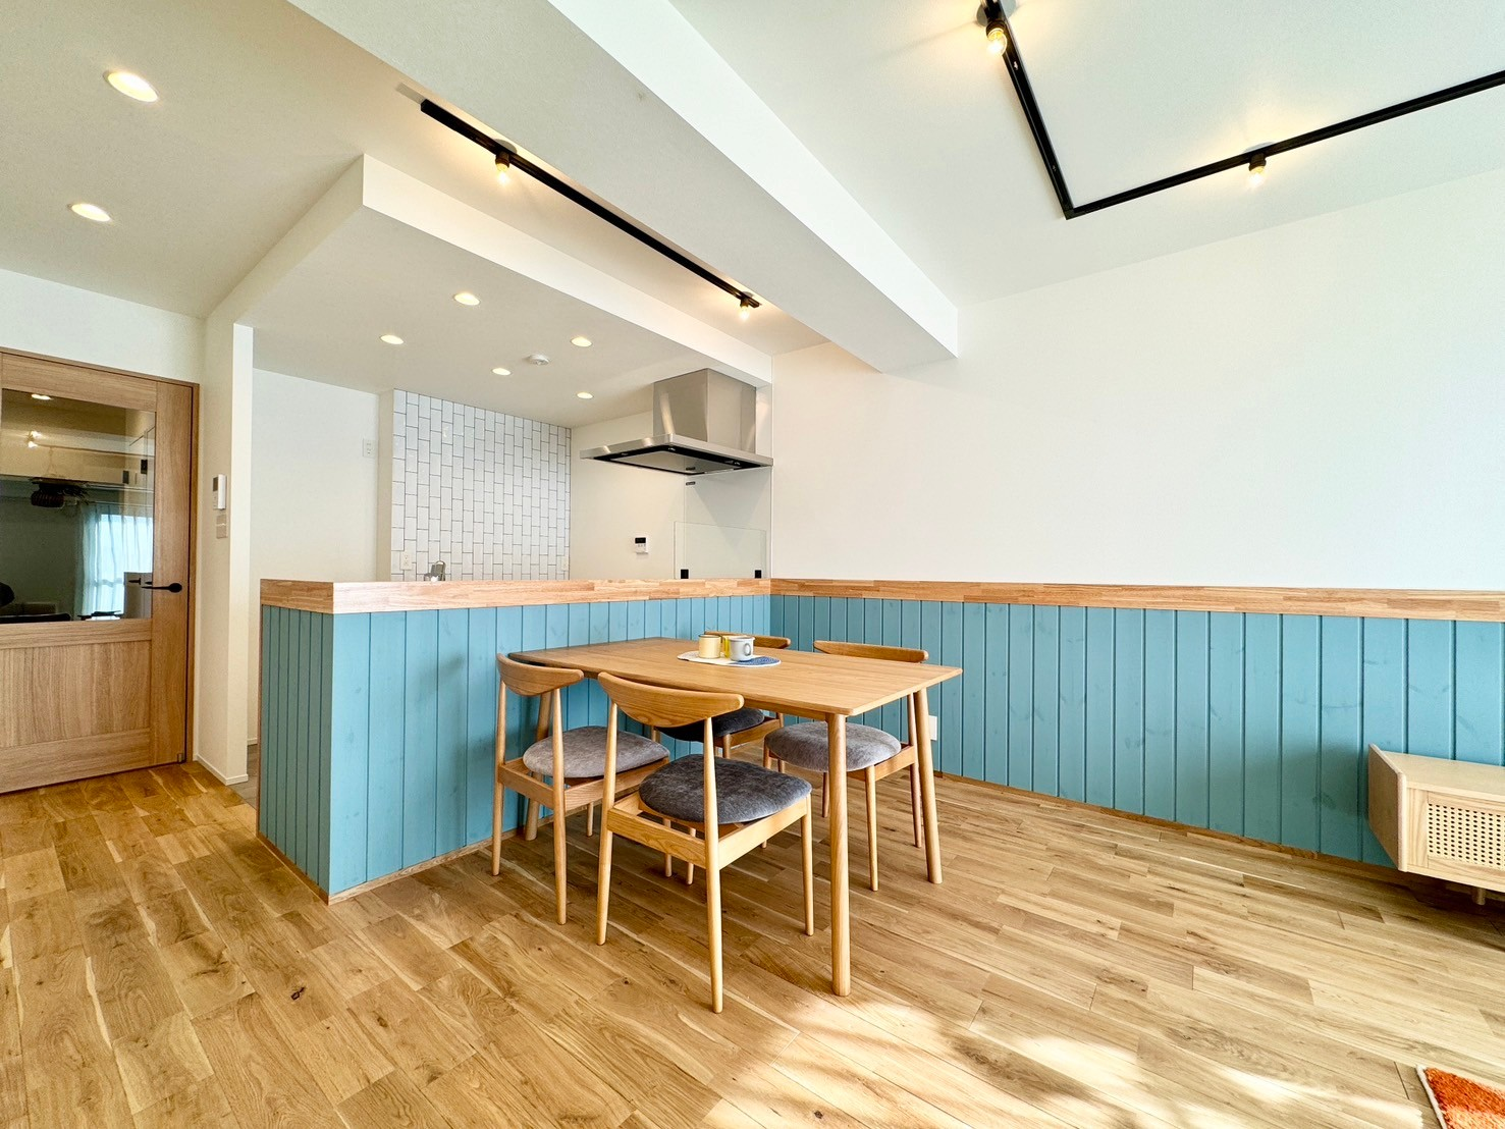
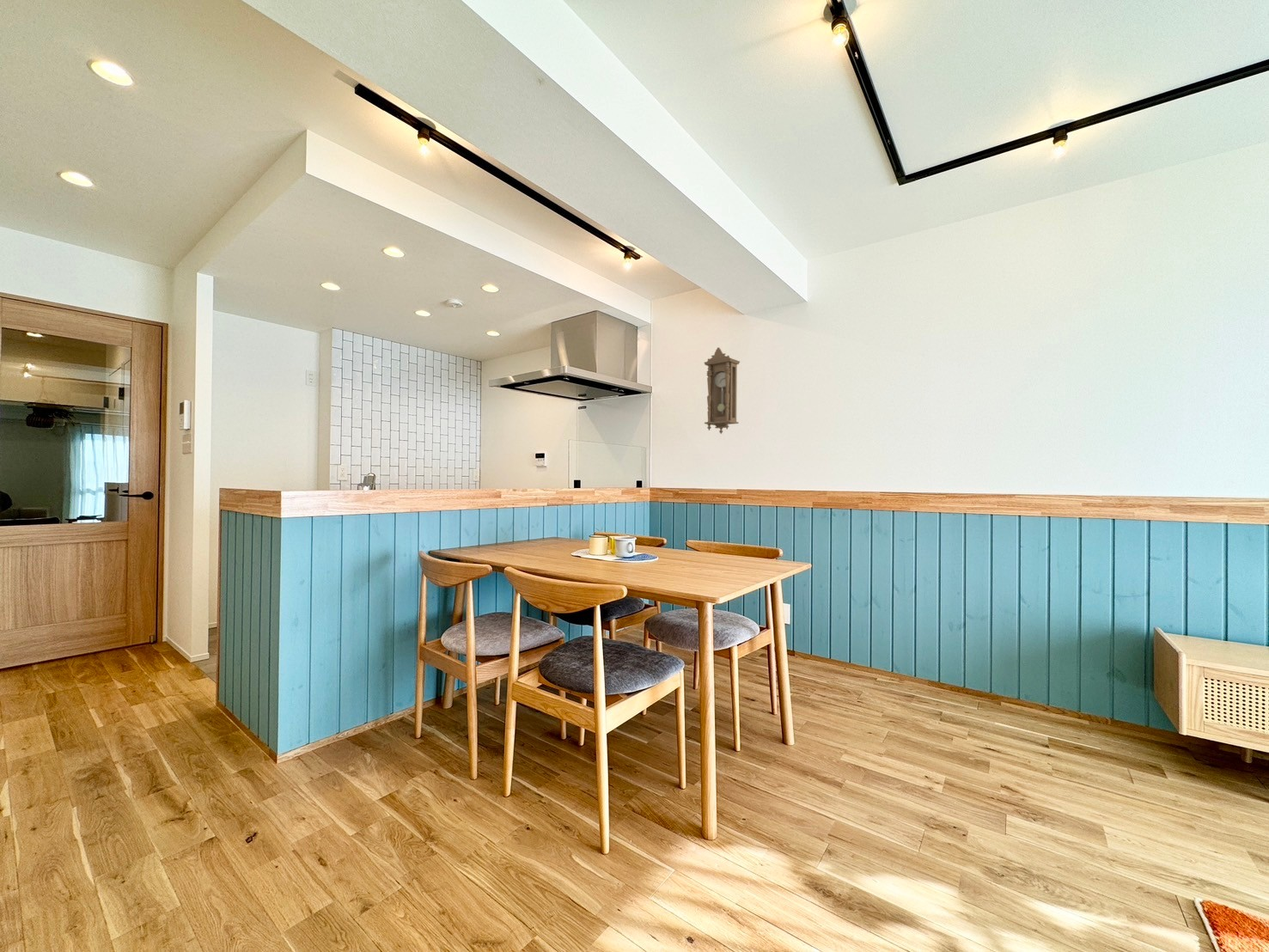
+ pendulum clock [704,346,741,435]
